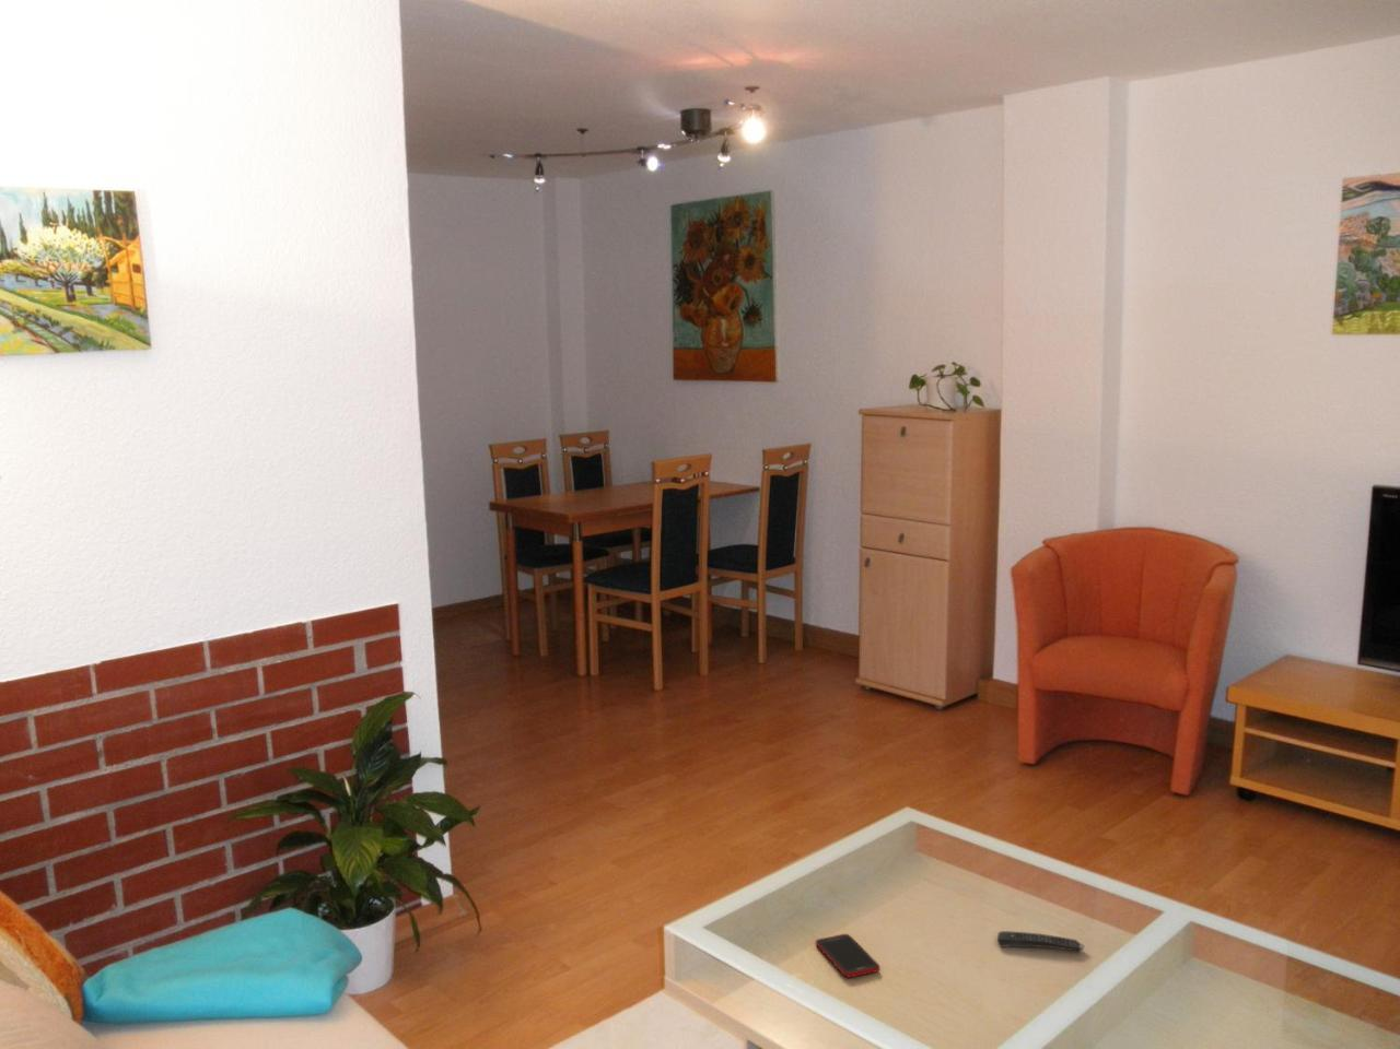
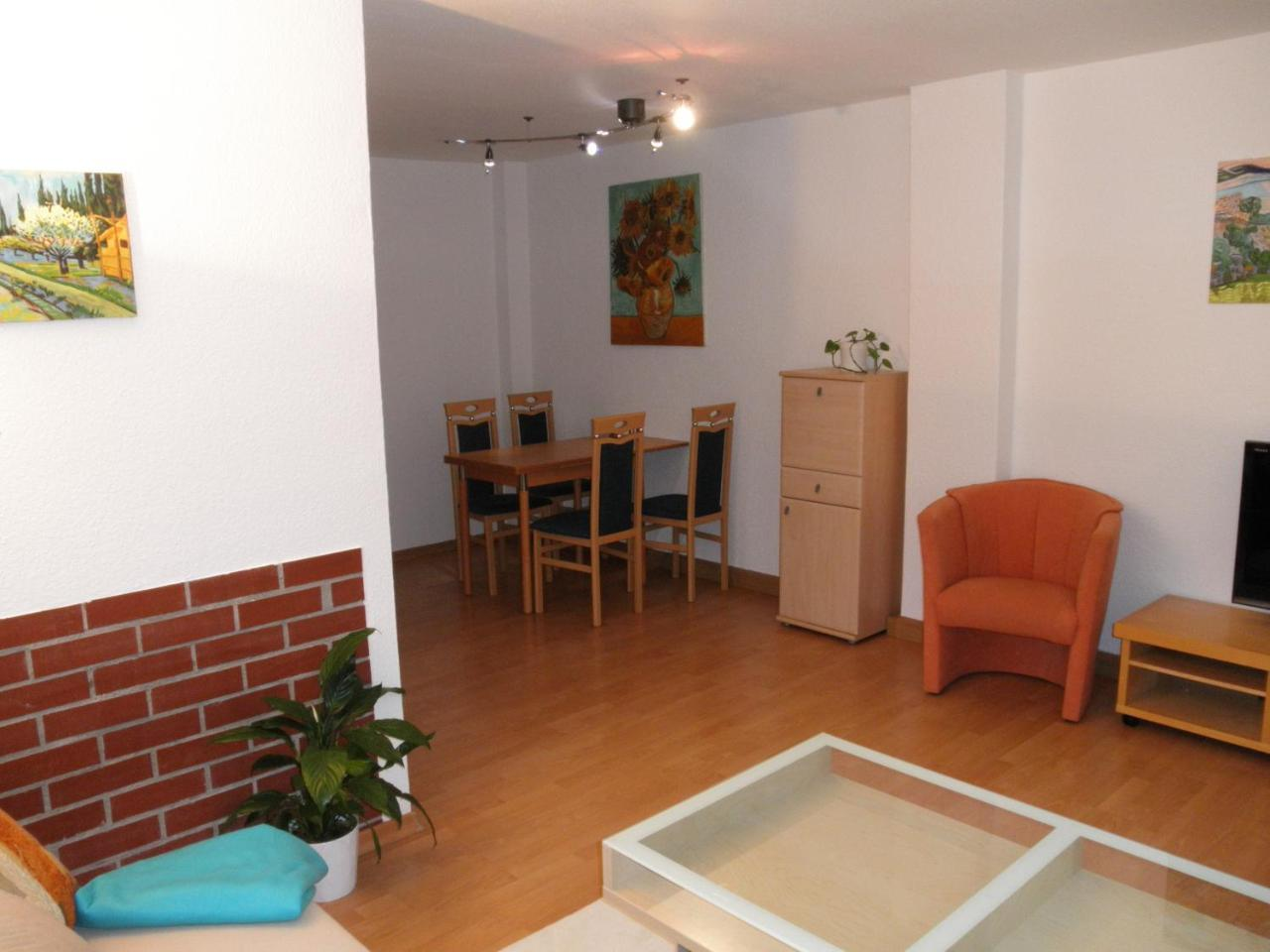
- remote control [997,930,1086,952]
- cell phone [815,933,881,978]
